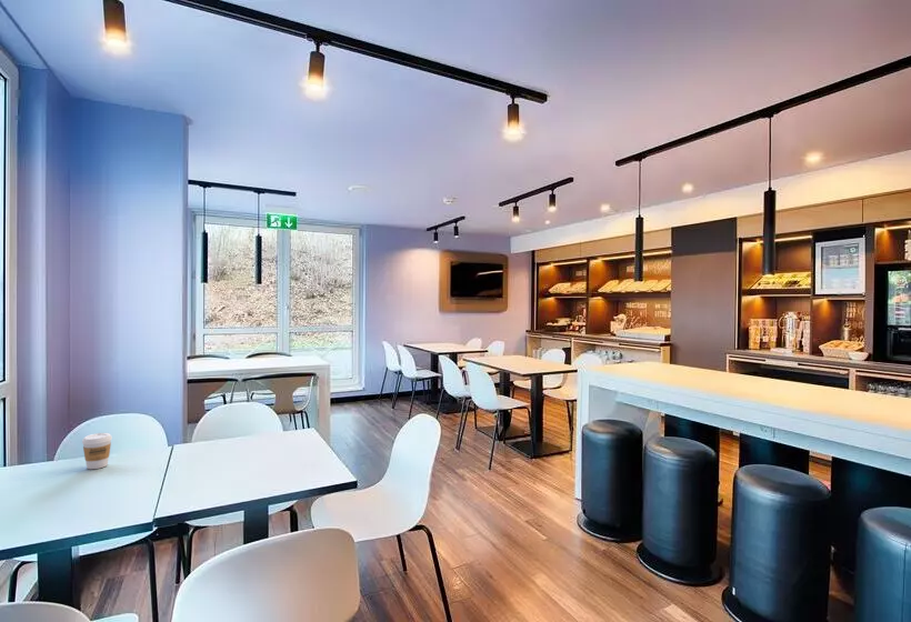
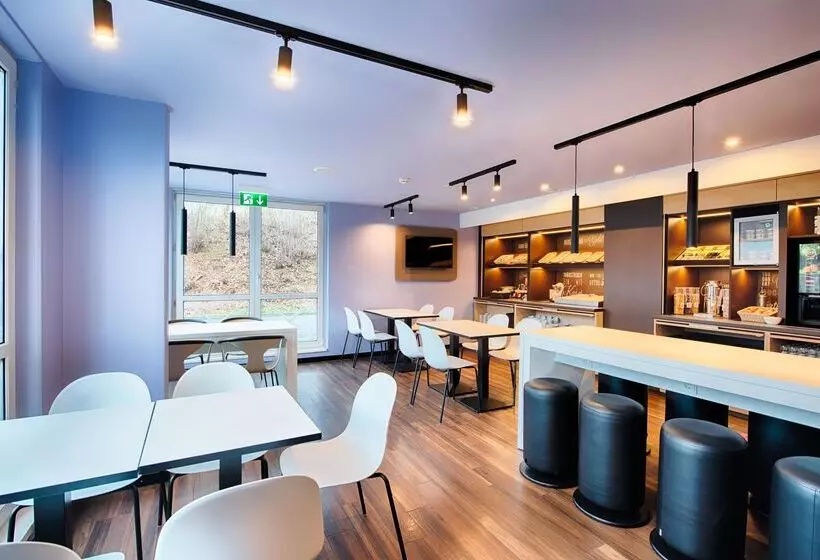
- coffee cup [81,432,113,470]
